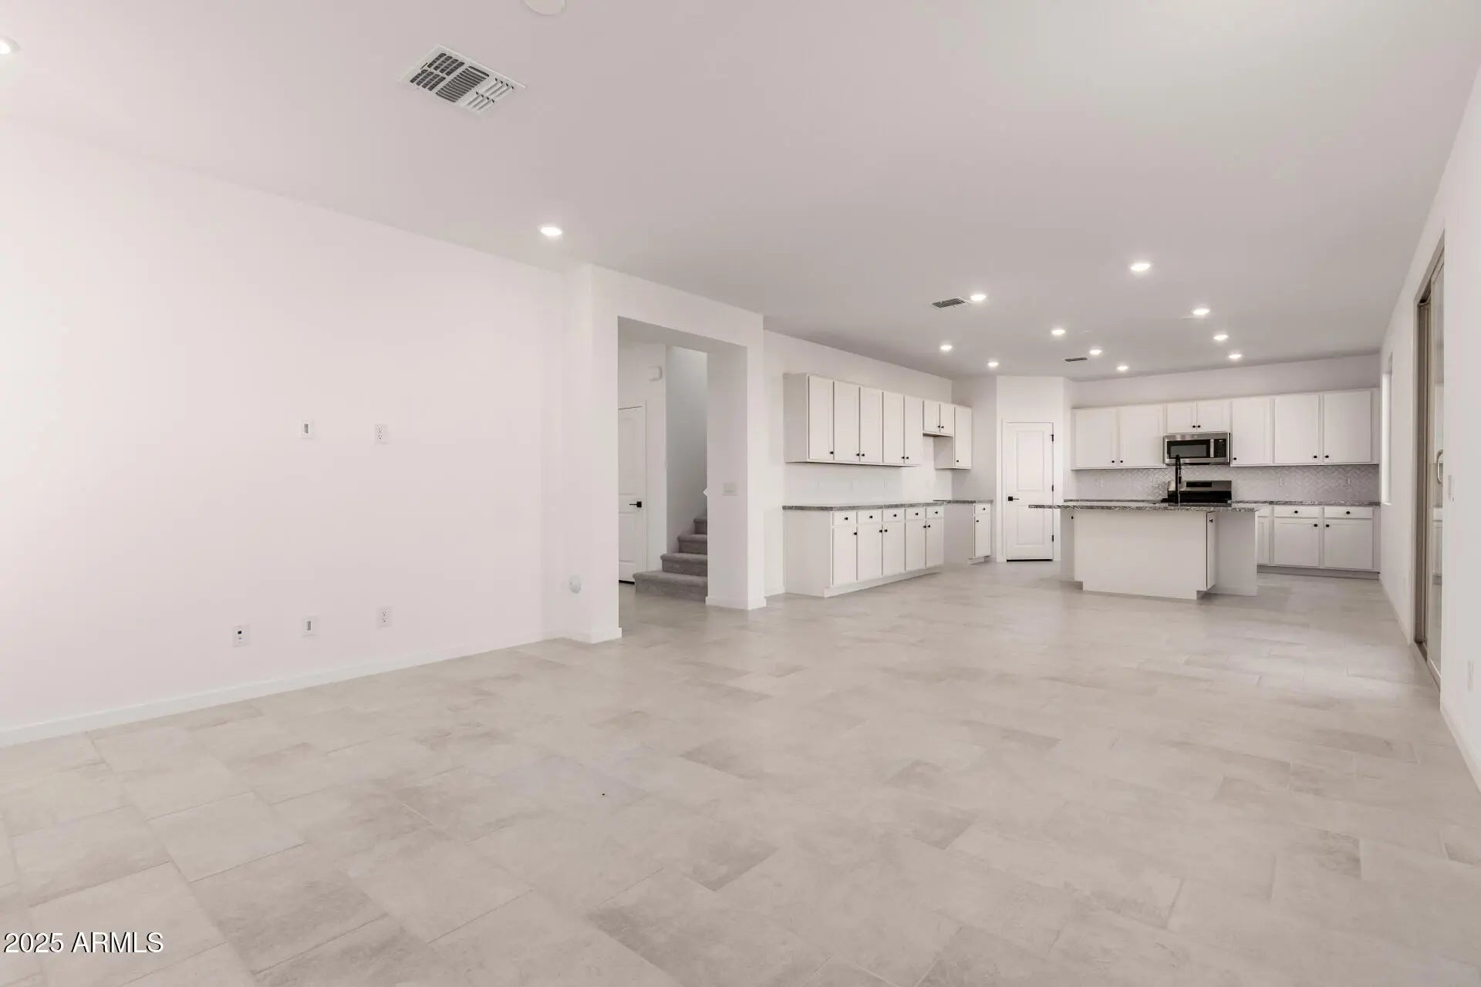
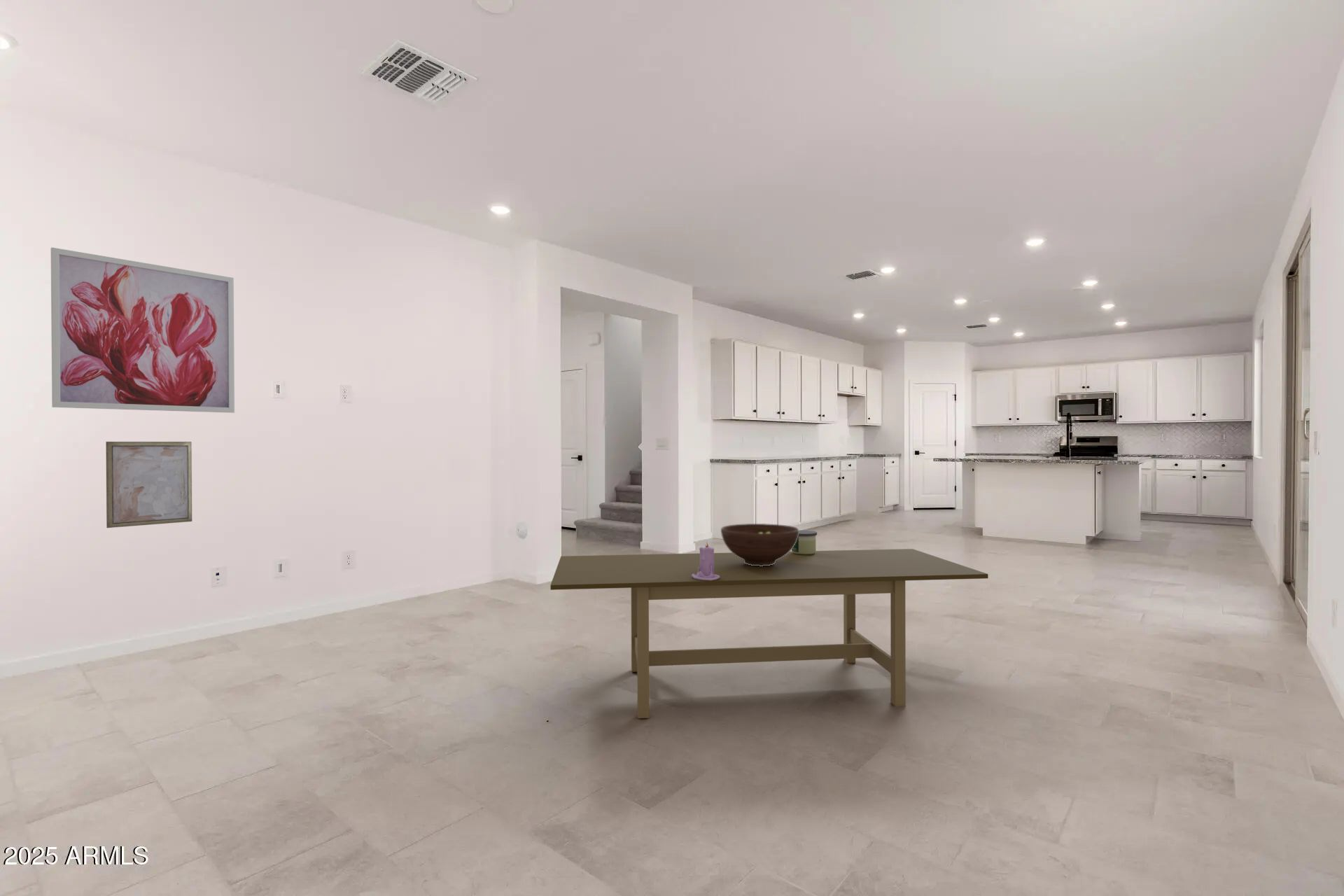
+ candle [692,541,720,580]
+ wall art [50,247,235,414]
+ dining table [549,548,989,719]
+ wall art [105,441,193,528]
+ fruit bowl [720,523,799,566]
+ candle [791,530,818,555]
